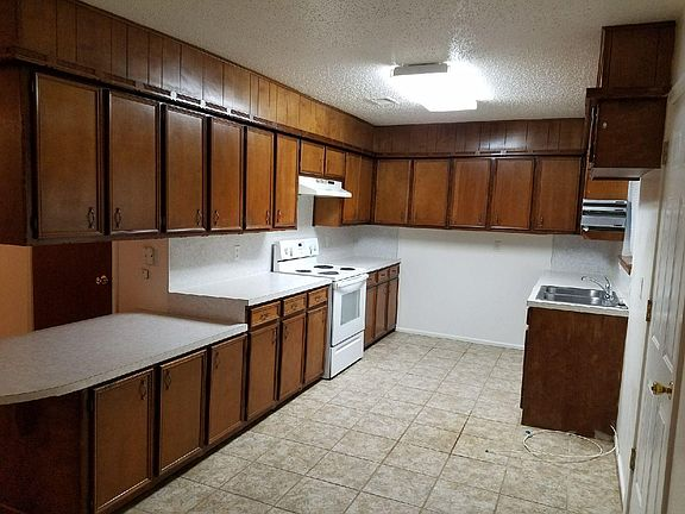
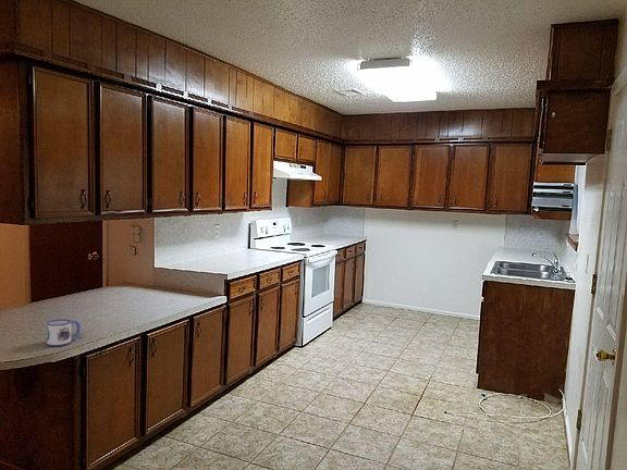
+ mug [46,318,82,347]
